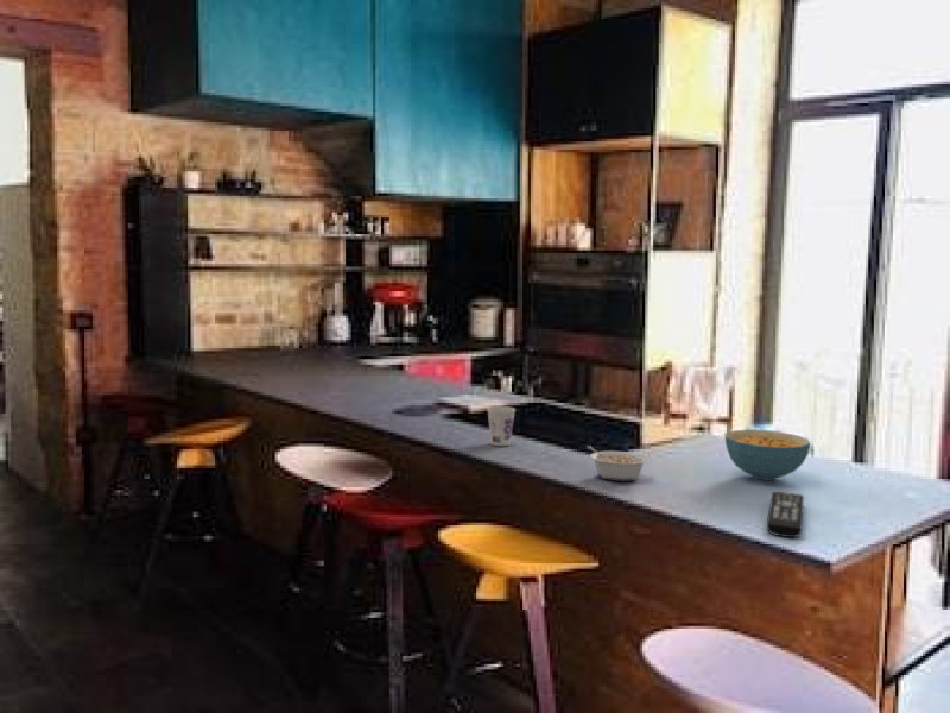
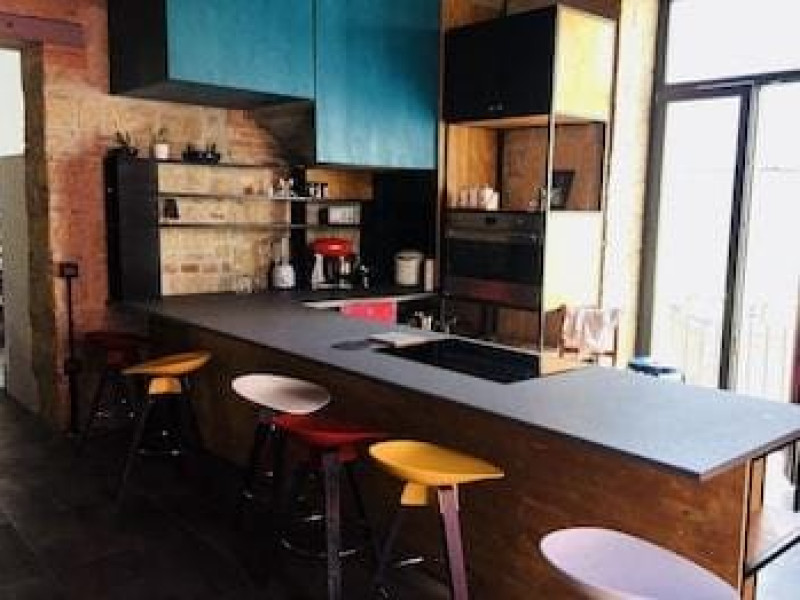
- legume [585,444,650,482]
- remote control [766,491,805,538]
- cereal bowl [724,429,811,481]
- cup [486,405,517,447]
